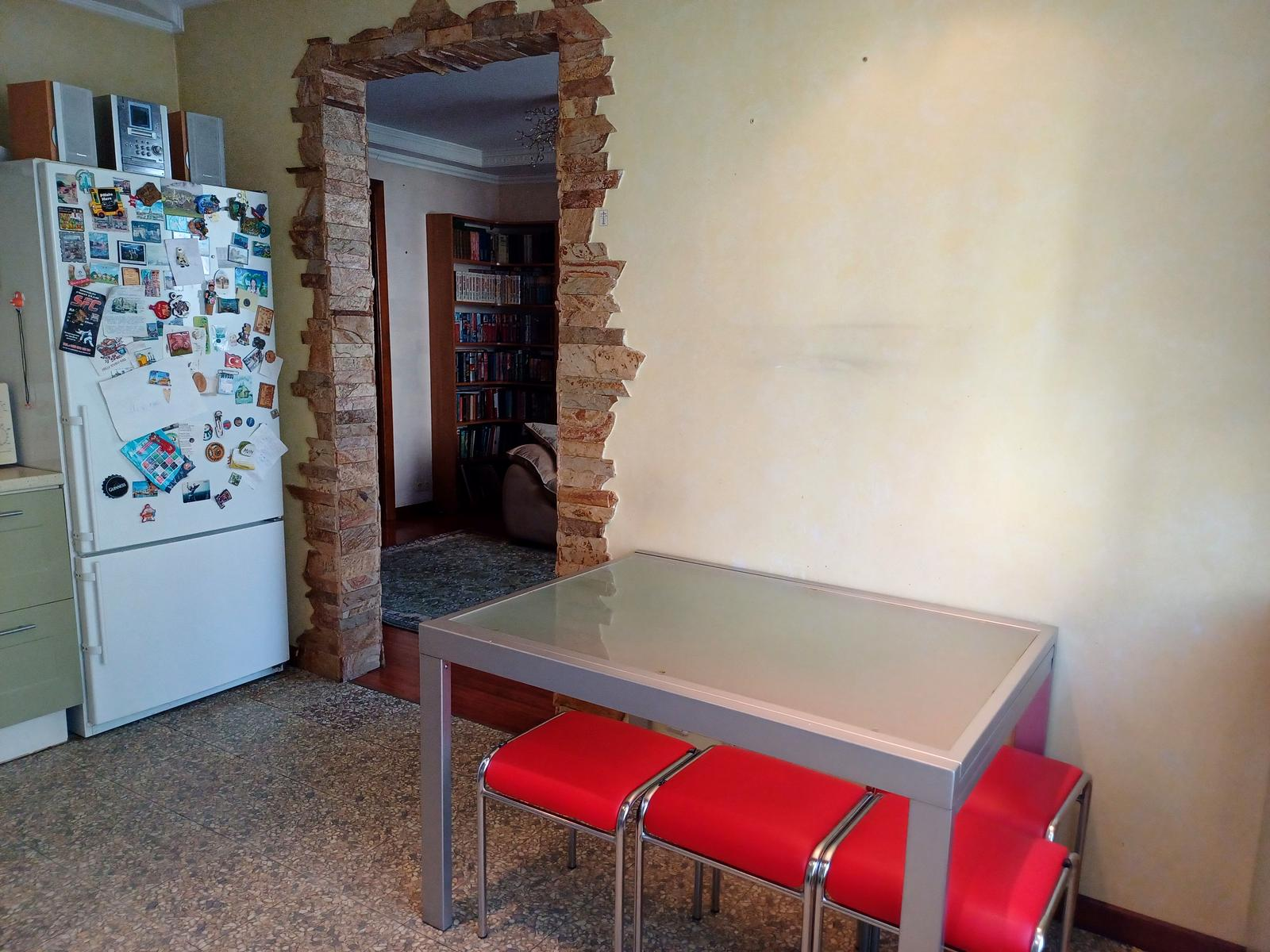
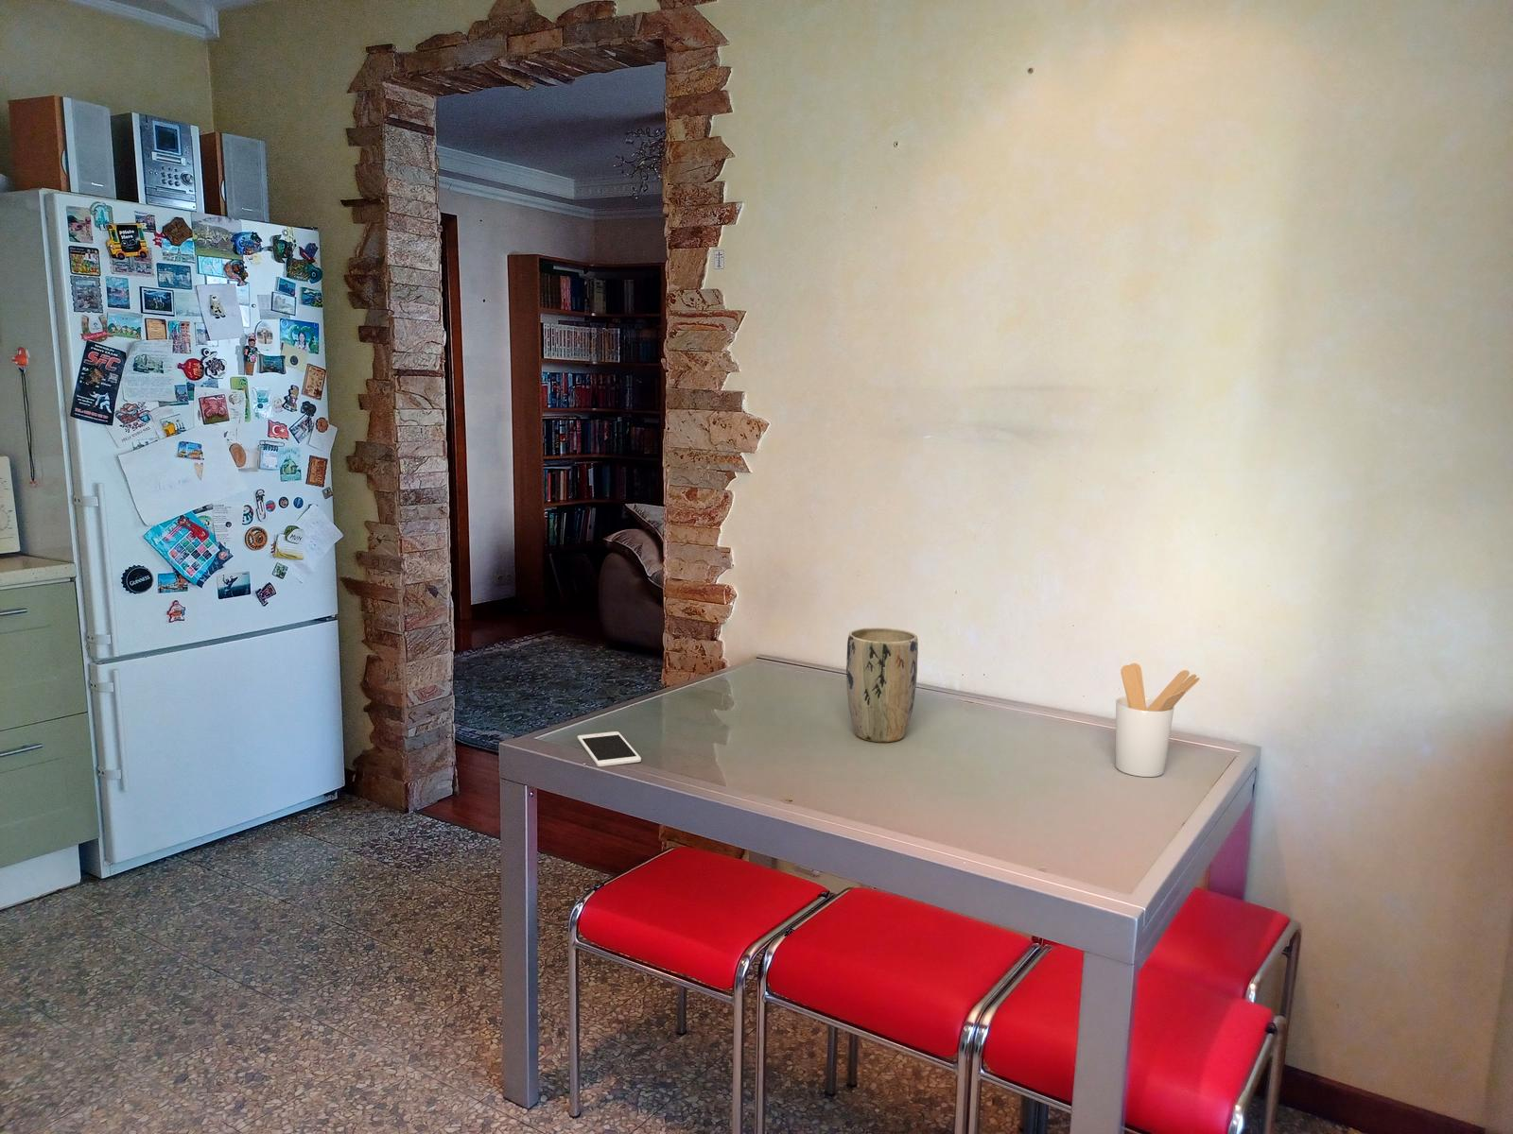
+ plant pot [846,627,920,743]
+ cell phone [577,730,642,767]
+ utensil holder [1115,662,1200,778]
